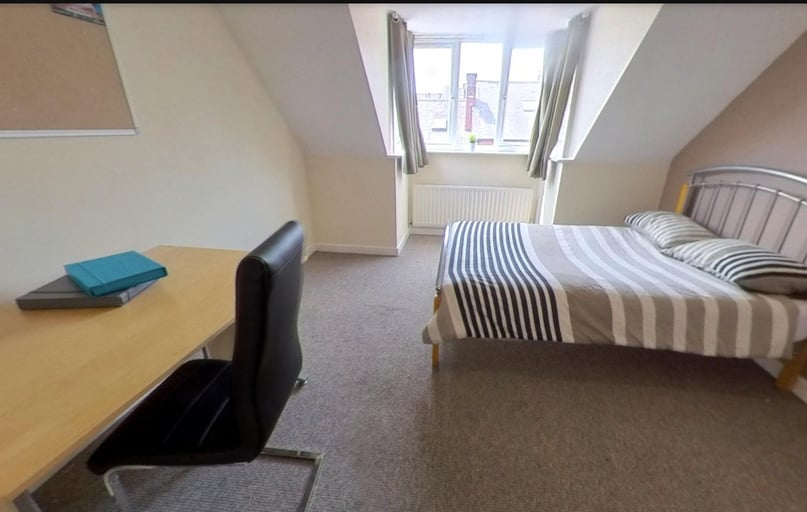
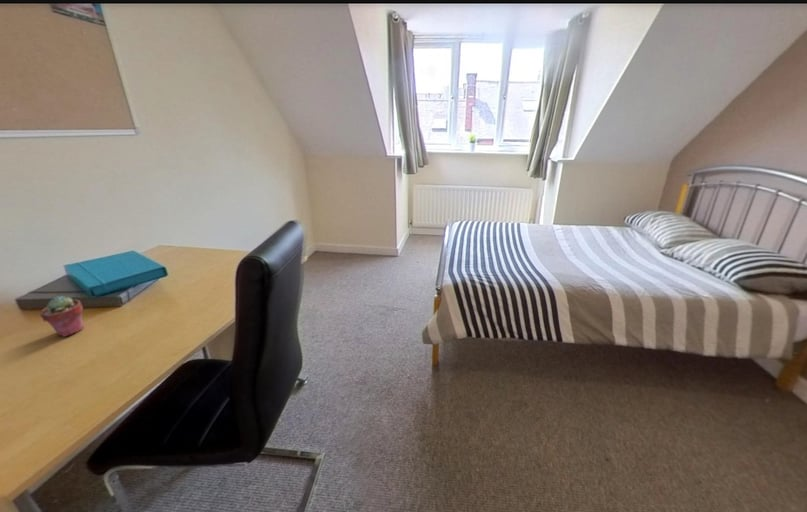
+ potted succulent [39,295,84,338]
